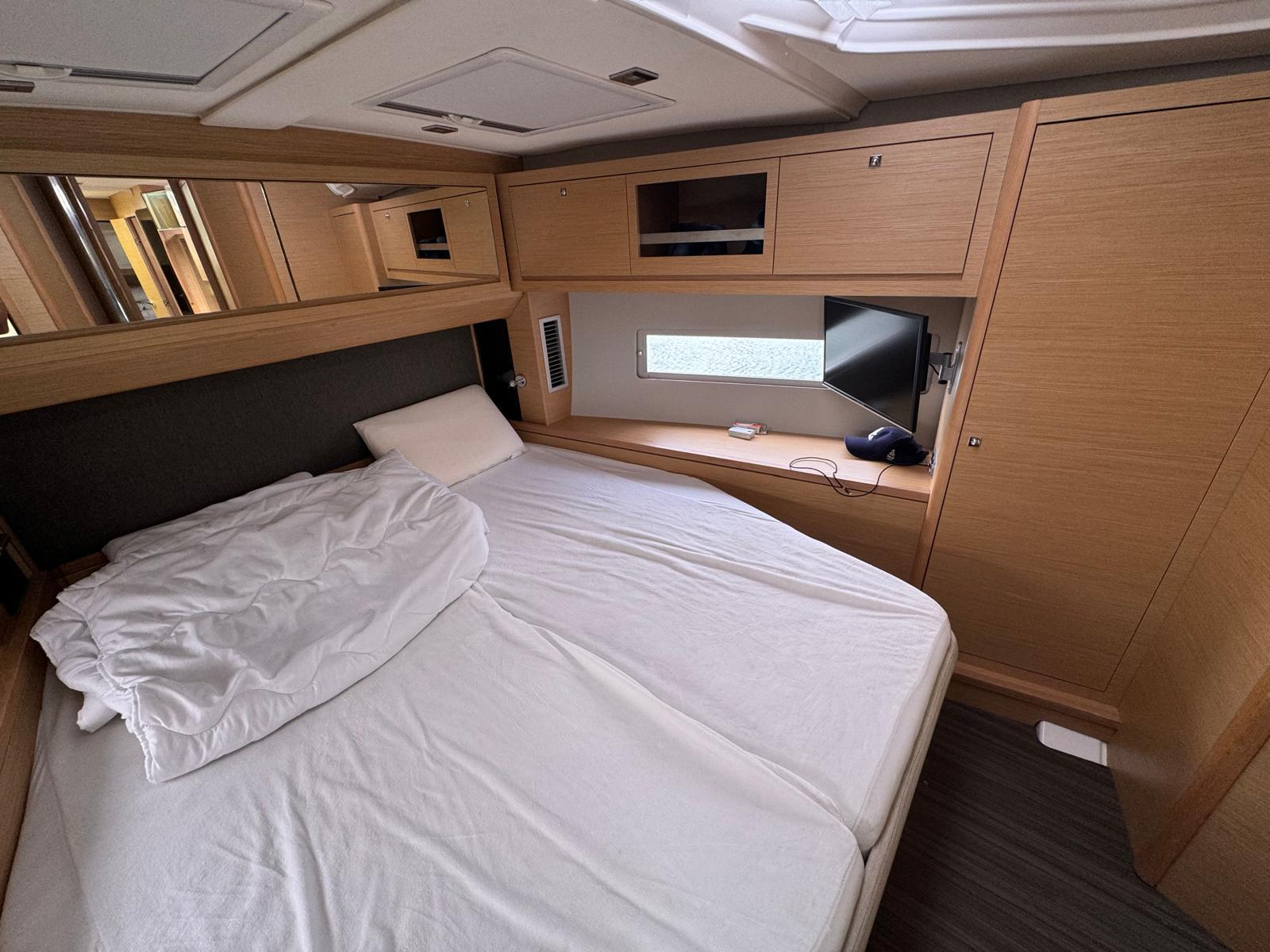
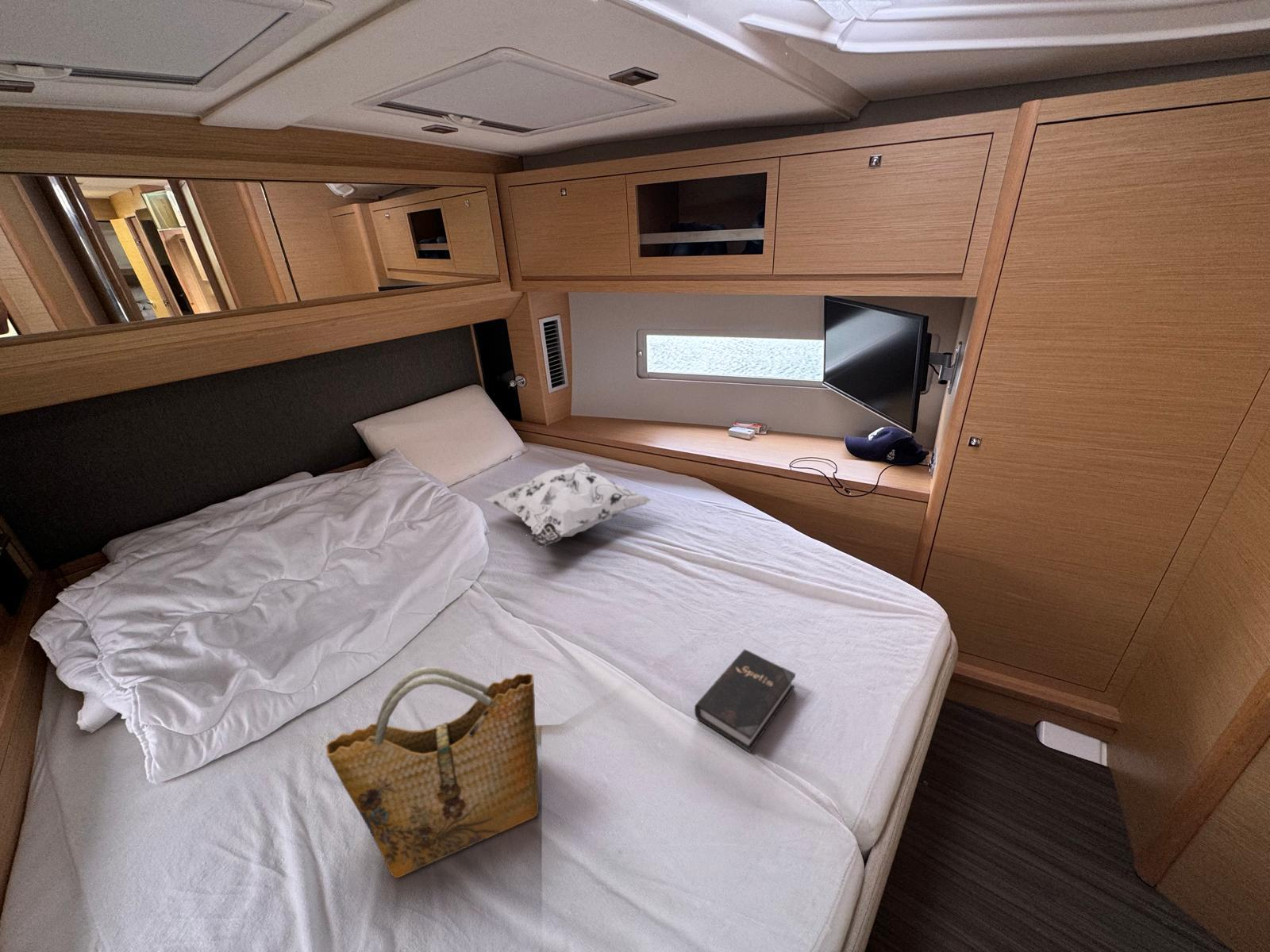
+ grocery bag [325,666,540,879]
+ decorative pillow [483,462,653,548]
+ hardback book [694,649,796,754]
